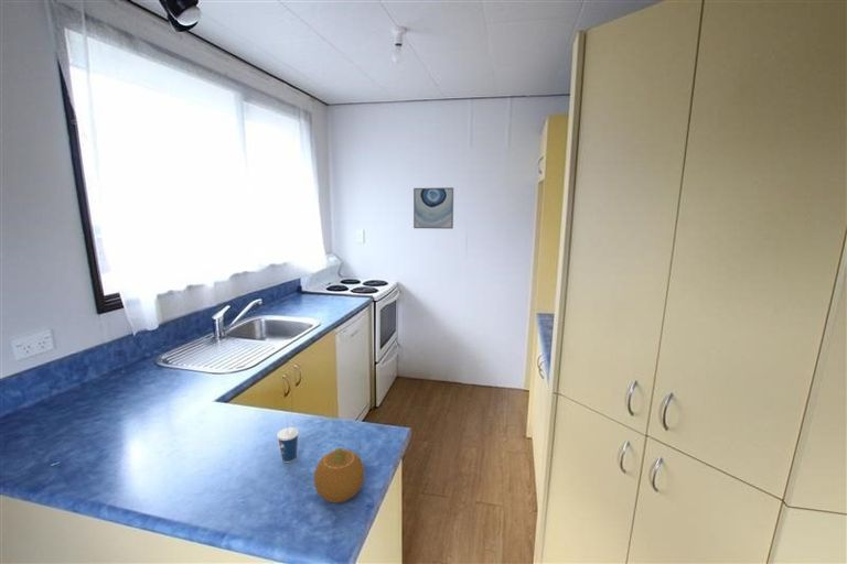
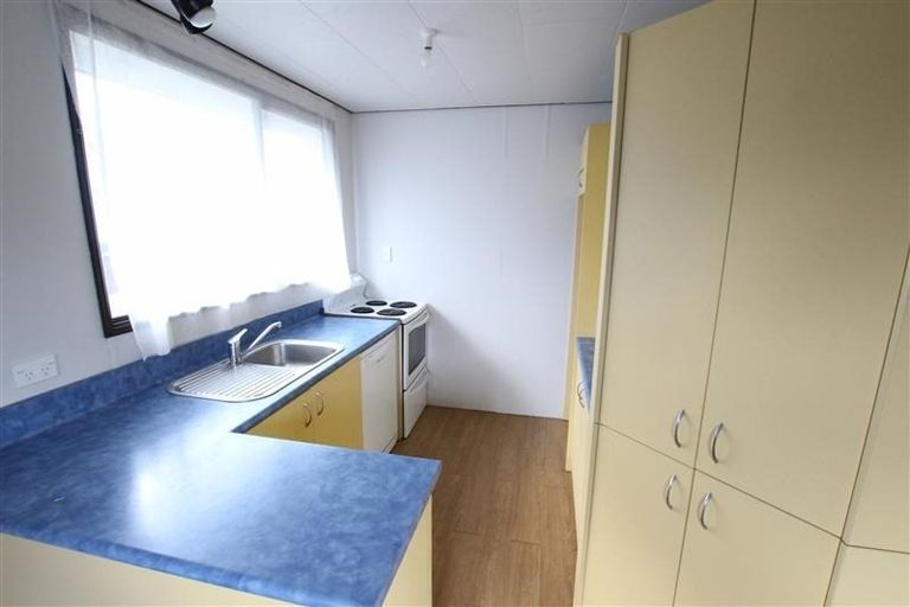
- fruit [313,446,365,505]
- cup [276,414,300,464]
- wall art [412,186,454,230]
